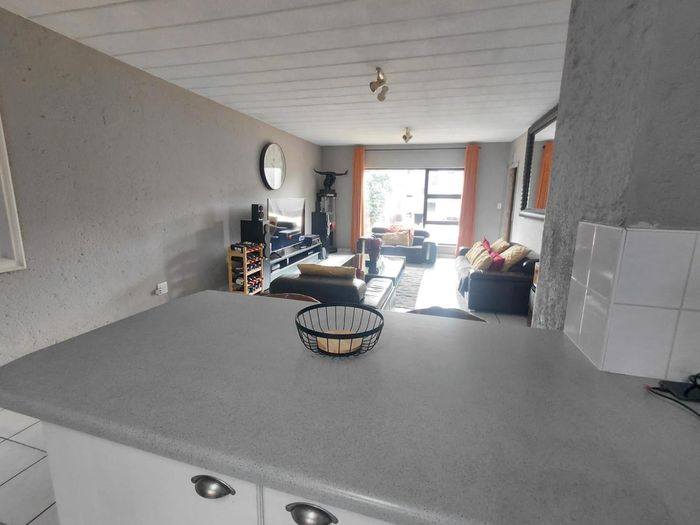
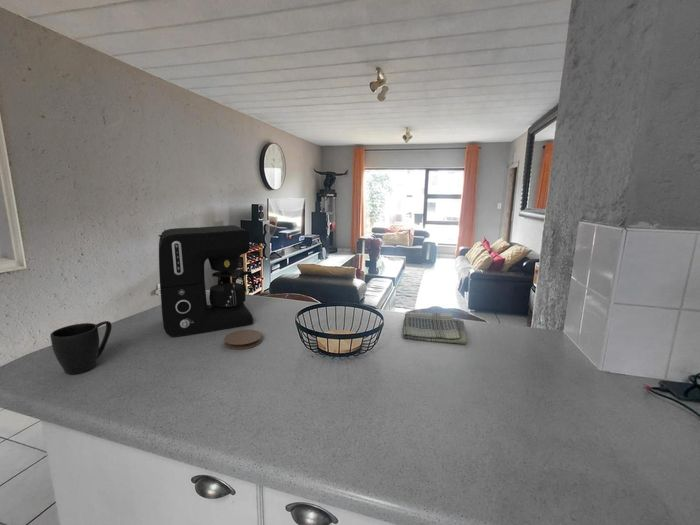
+ coaster [223,329,263,350]
+ coffee maker [158,224,257,338]
+ mug [49,320,113,376]
+ dish towel [402,312,468,345]
